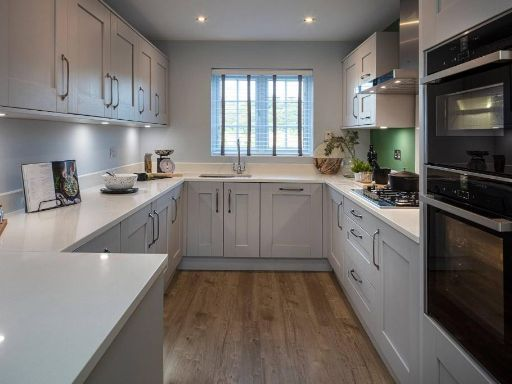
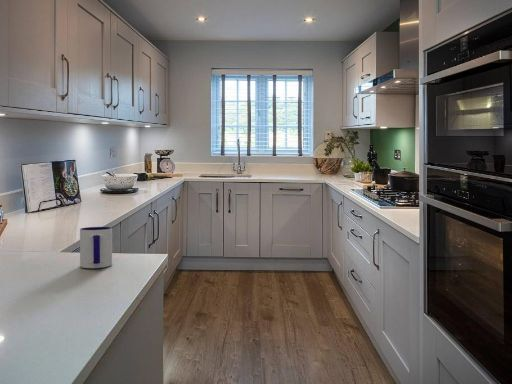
+ mug [79,226,113,269]
